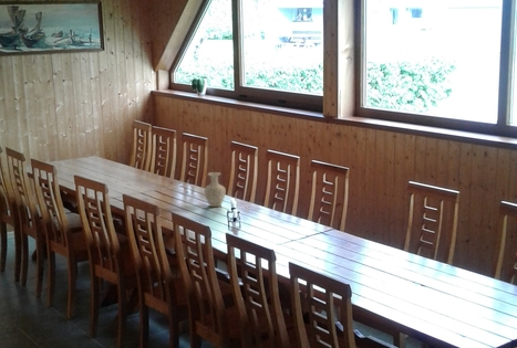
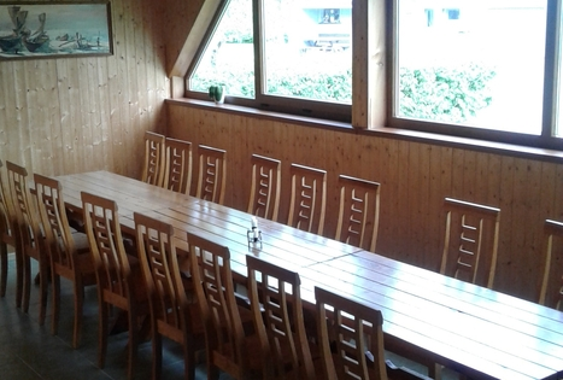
- vase [203,171,227,208]
